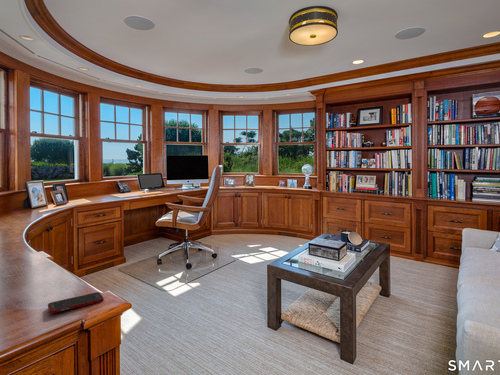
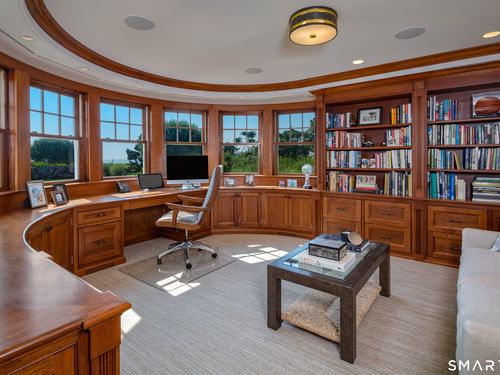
- cell phone [47,291,105,314]
